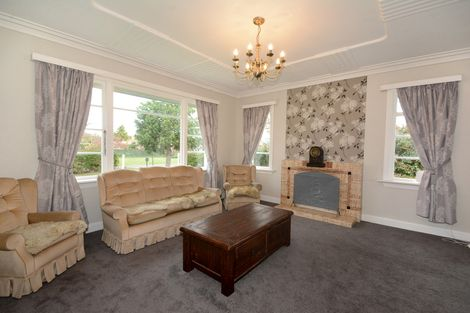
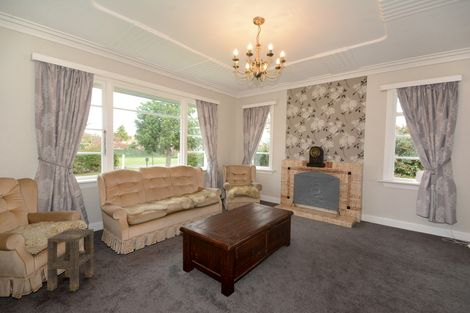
+ side table [46,228,95,292]
